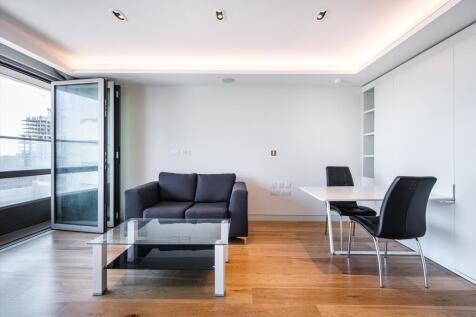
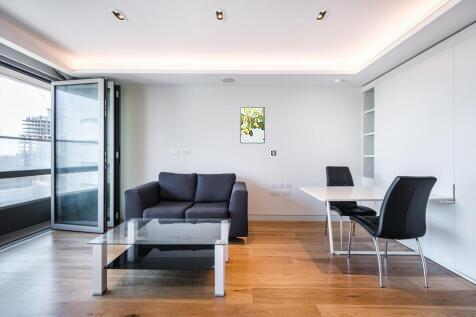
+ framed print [239,106,266,144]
